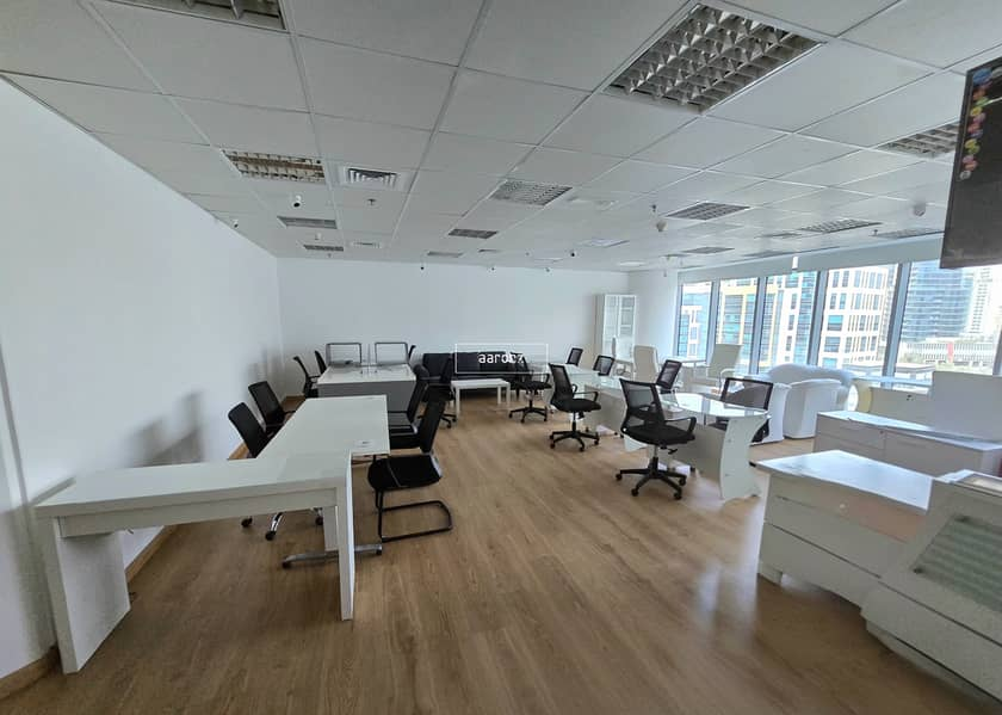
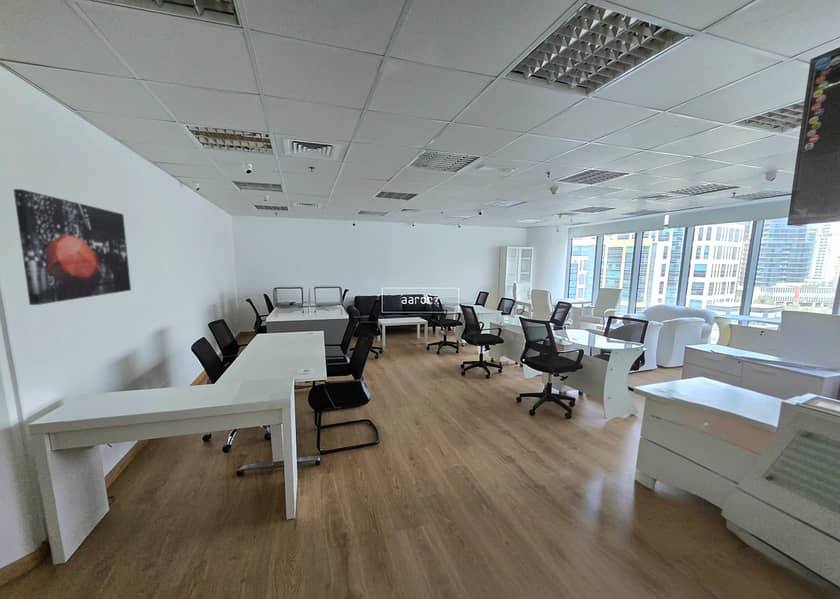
+ wall art [12,188,132,306]
